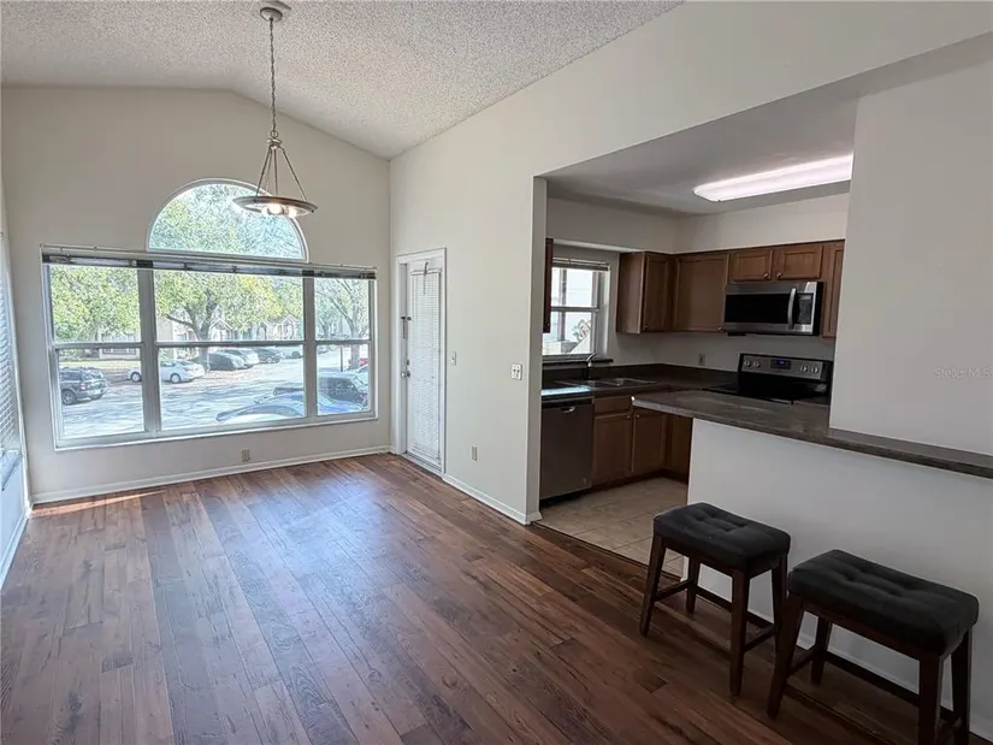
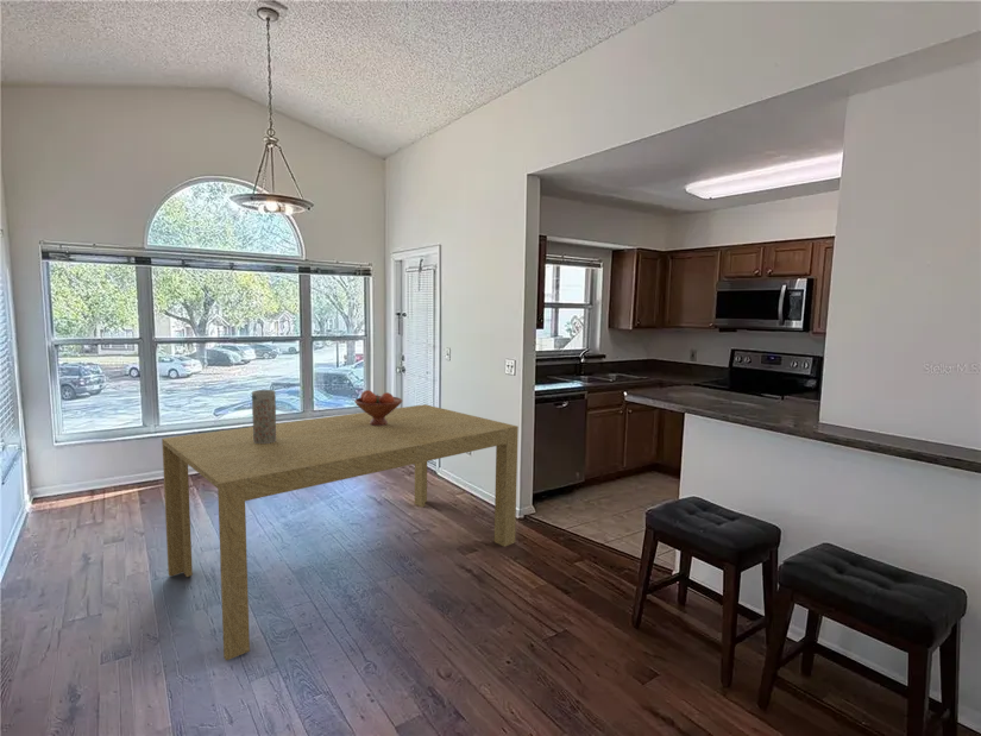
+ vase [251,389,277,444]
+ dining table [161,403,520,661]
+ fruit bowl [353,389,403,426]
